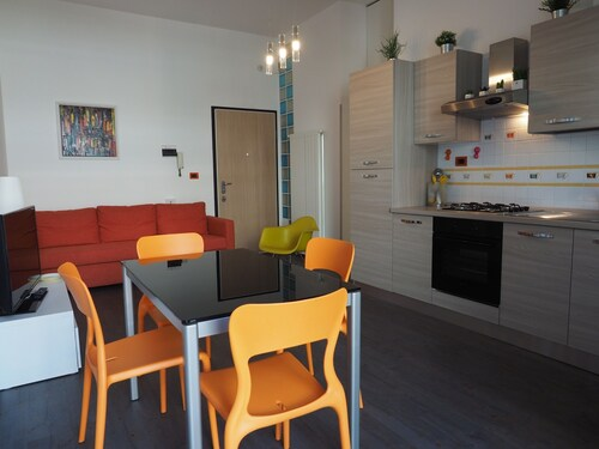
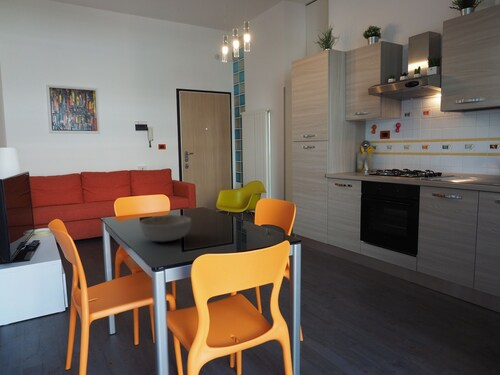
+ bowl [139,214,192,243]
